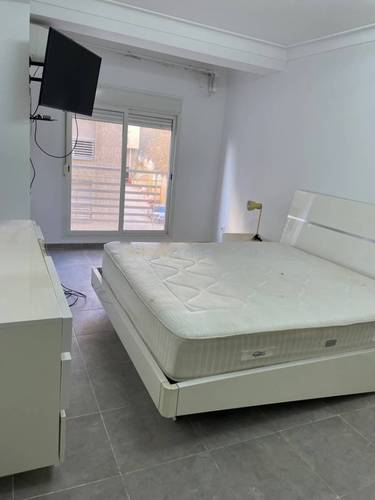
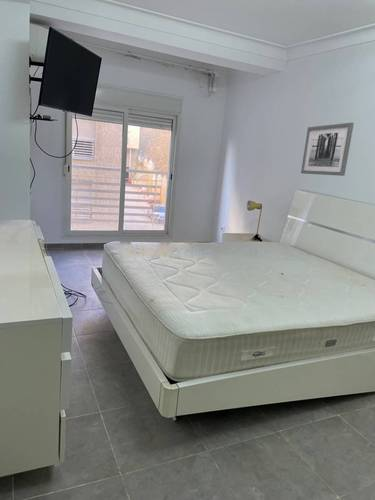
+ wall art [300,122,355,177]
